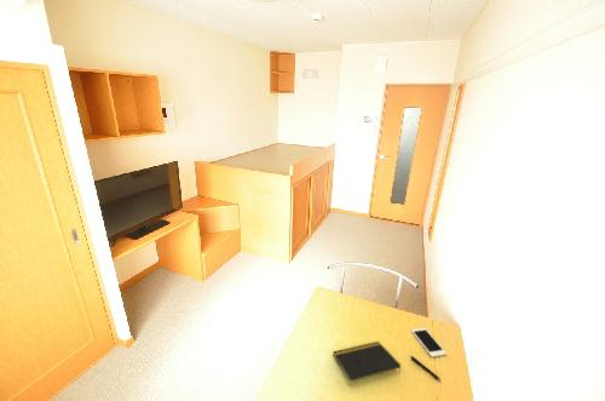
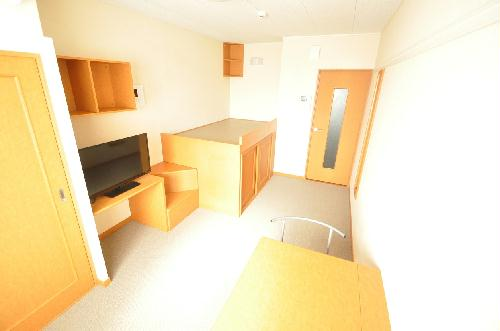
- notepad [332,340,402,383]
- cell phone [410,327,448,359]
- pen [409,355,443,383]
